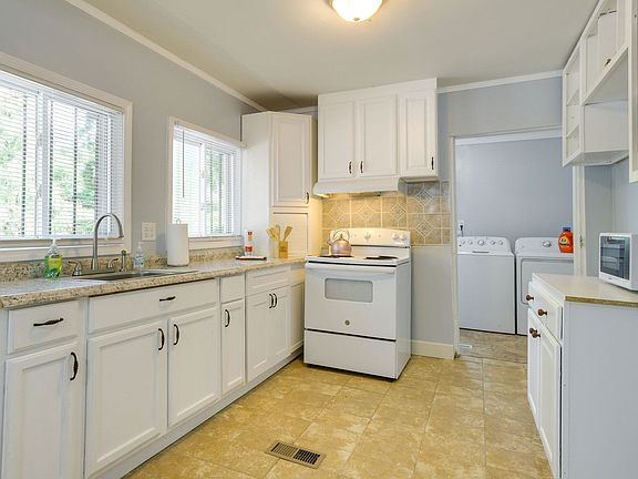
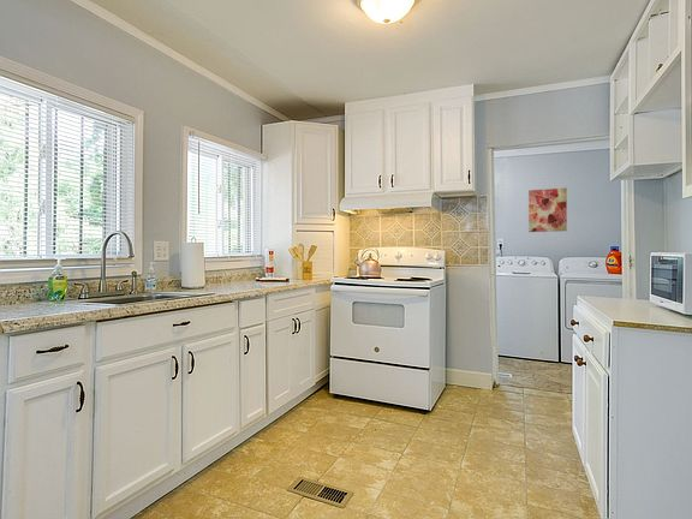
+ wall art [527,187,568,233]
